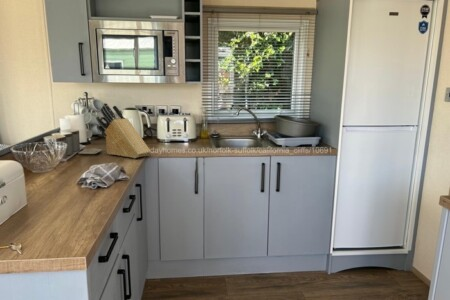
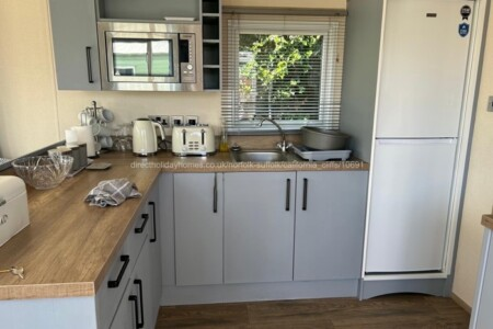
- knife block [95,102,152,159]
